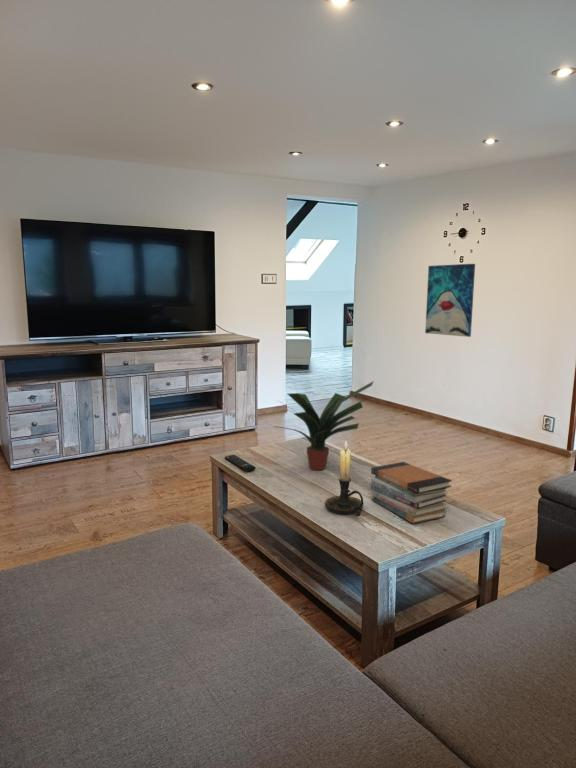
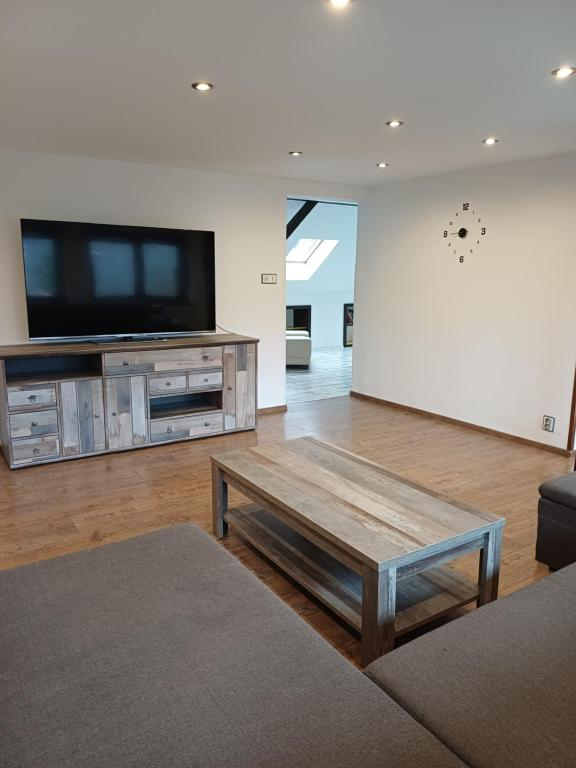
- book stack [369,461,453,524]
- potted plant [274,380,375,471]
- wall art [424,263,476,338]
- candle holder [324,440,364,517]
- remote control [224,454,257,472]
